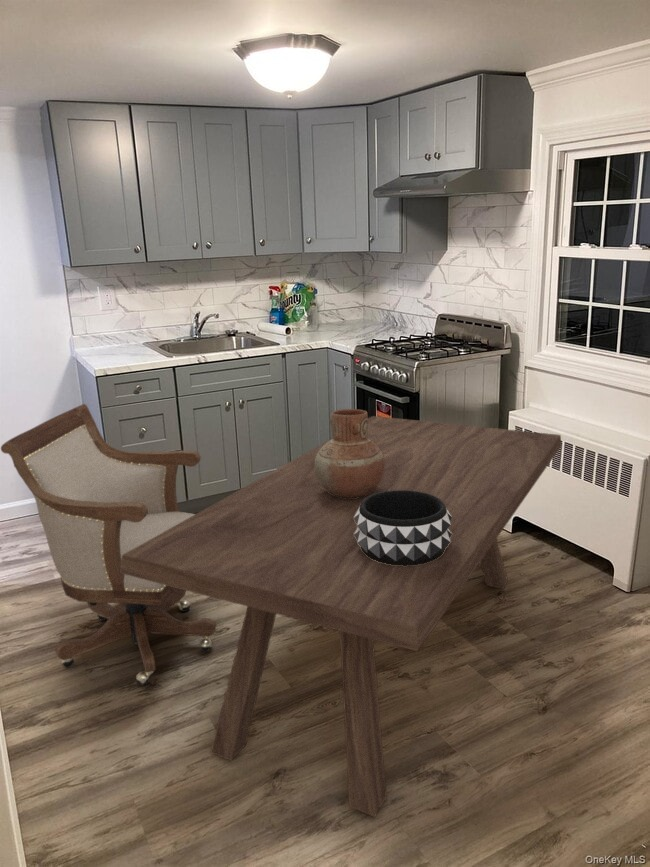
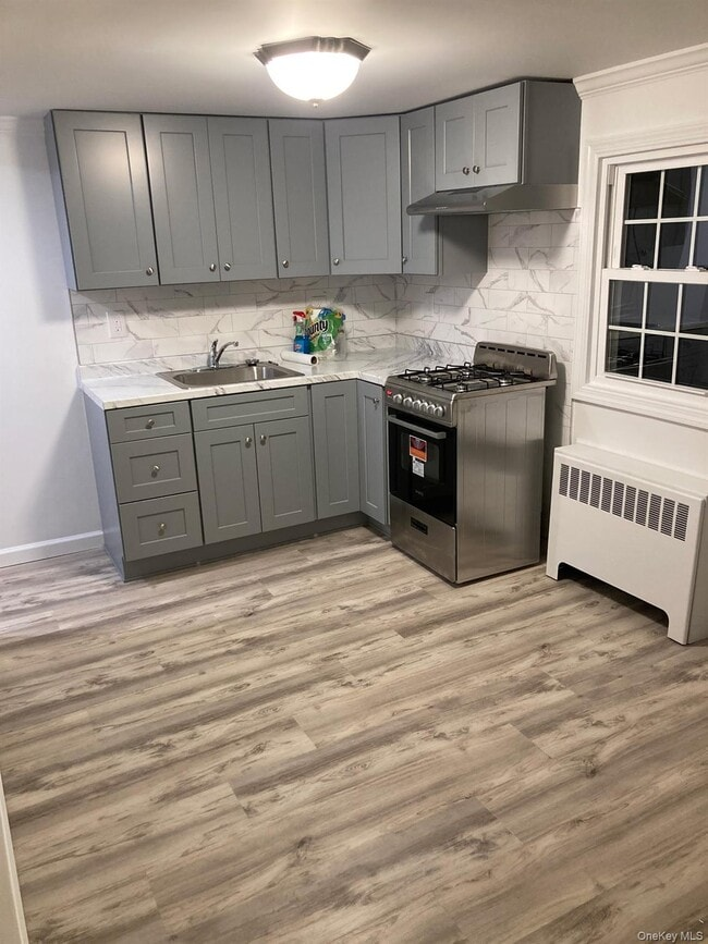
- dining table [120,415,563,818]
- chair [0,403,217,686]
- vase [314,408,385,498]
- decorative bowl [354,490,452,566]
